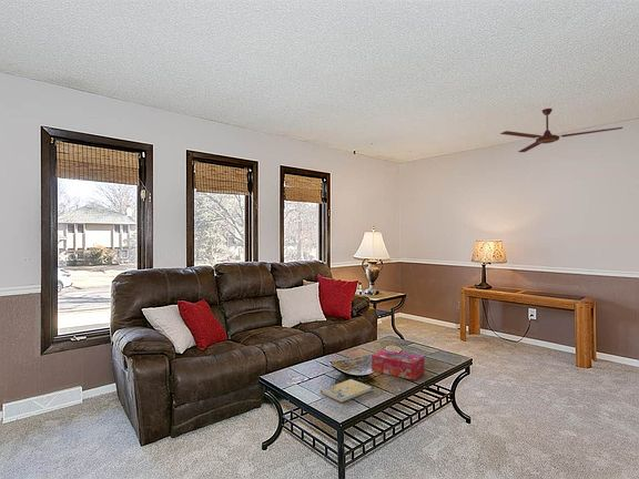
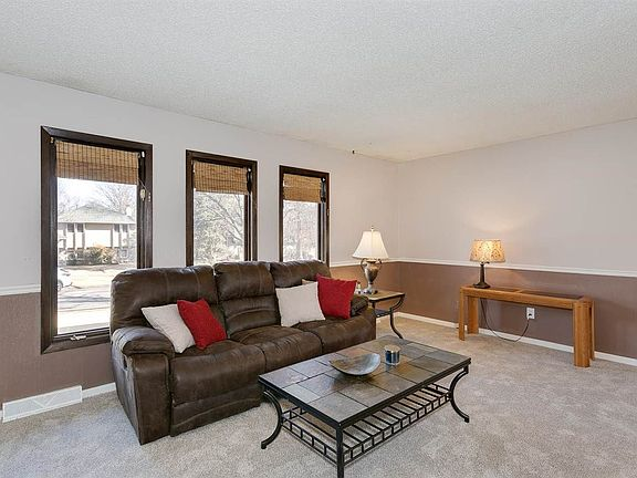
- tissue box [371,348,425,381]
- book [320,378,373,404]
- ceiling fan [499,108,623,153]
